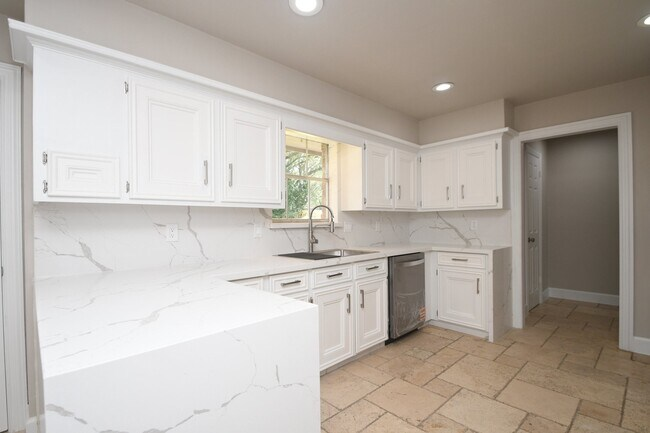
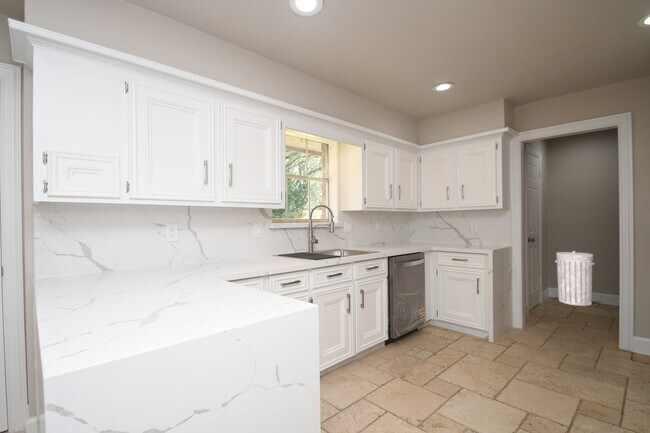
+ trash can [554,250,595,307]
